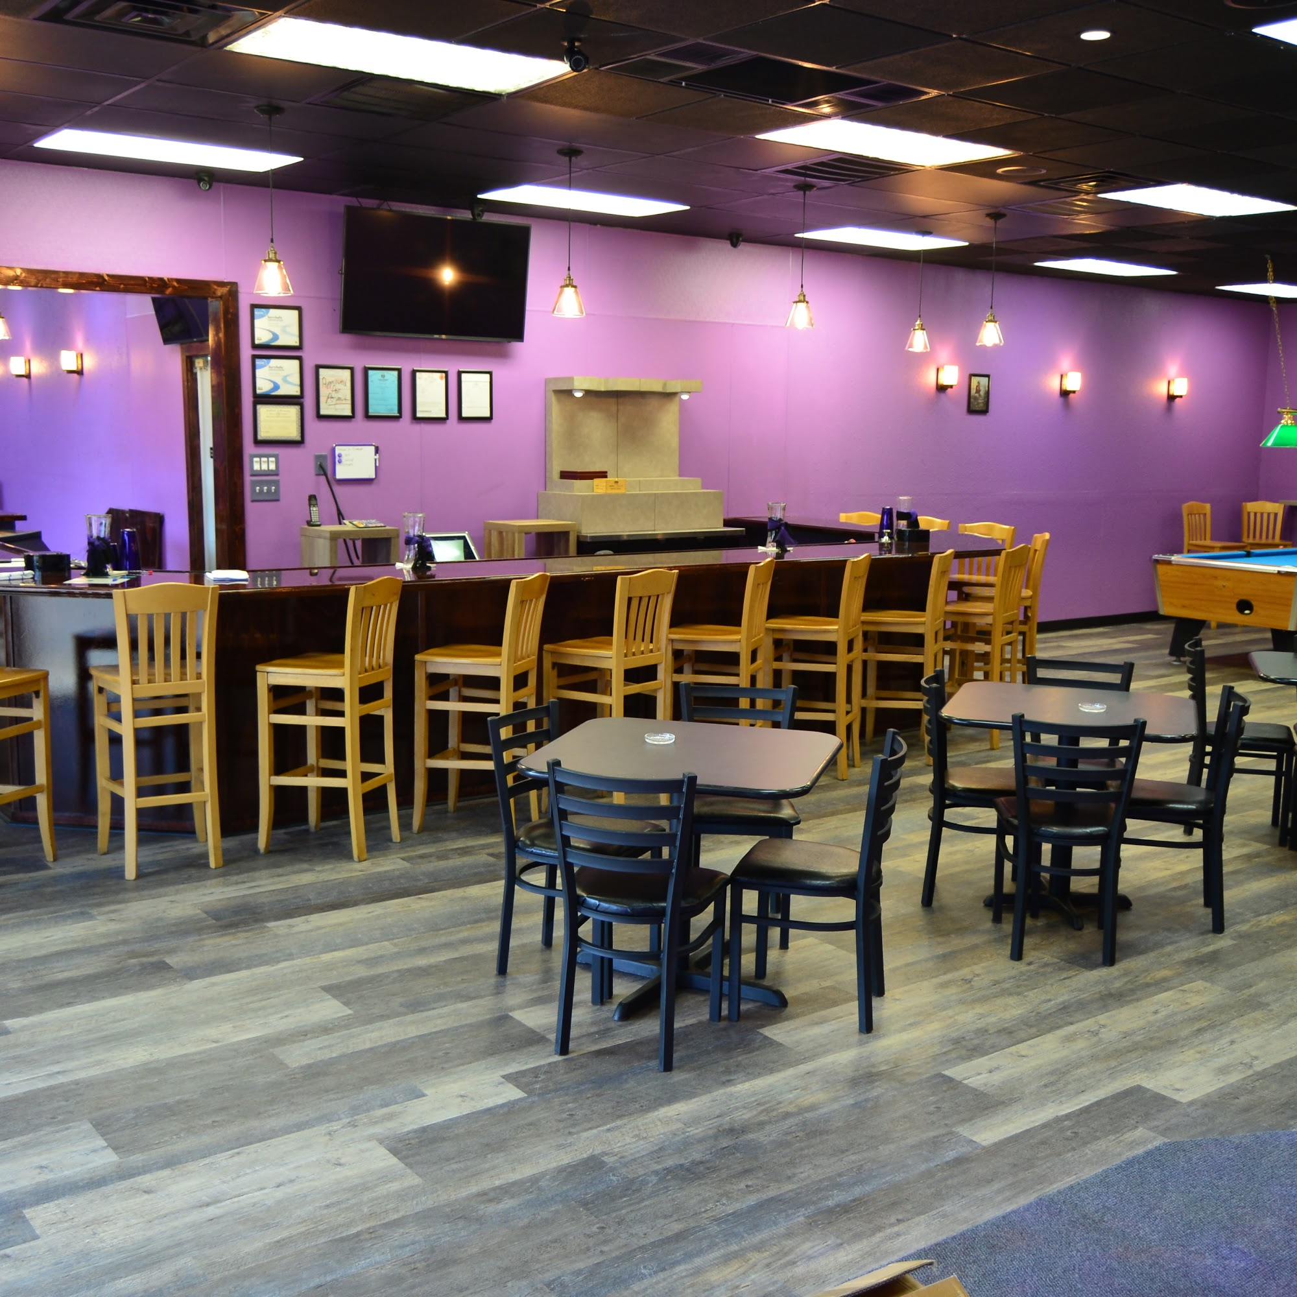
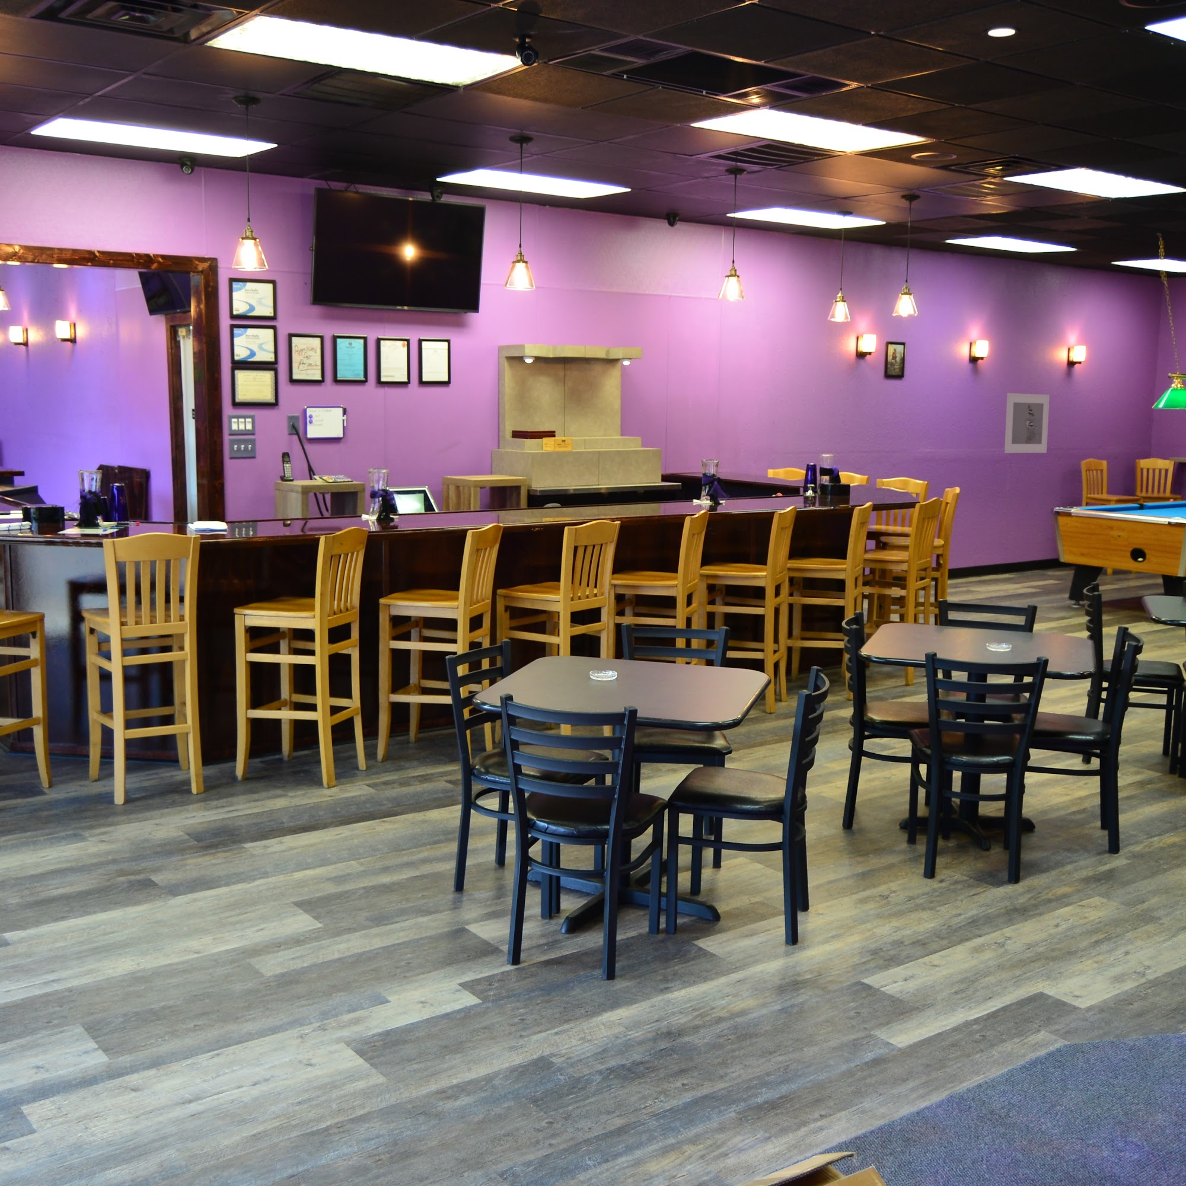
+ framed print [1004,392,1050,454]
